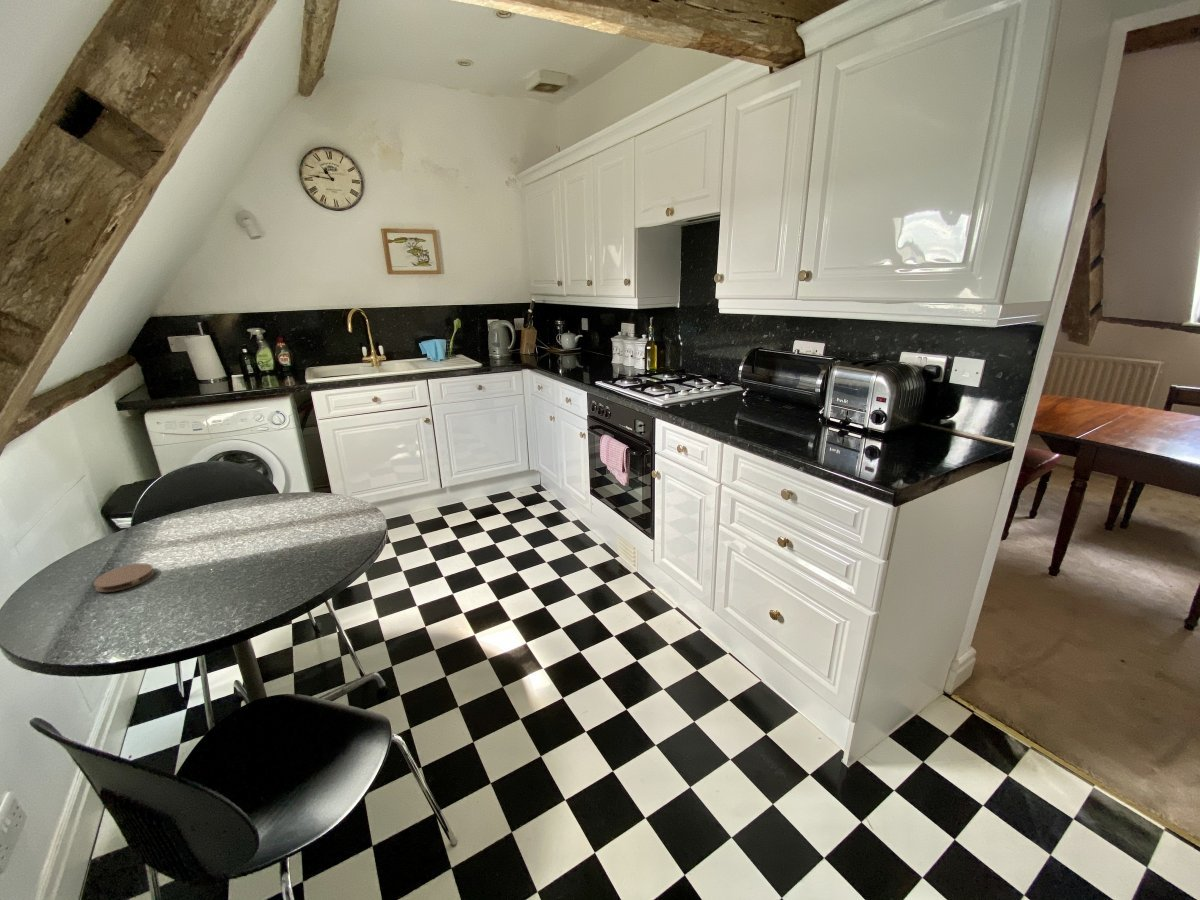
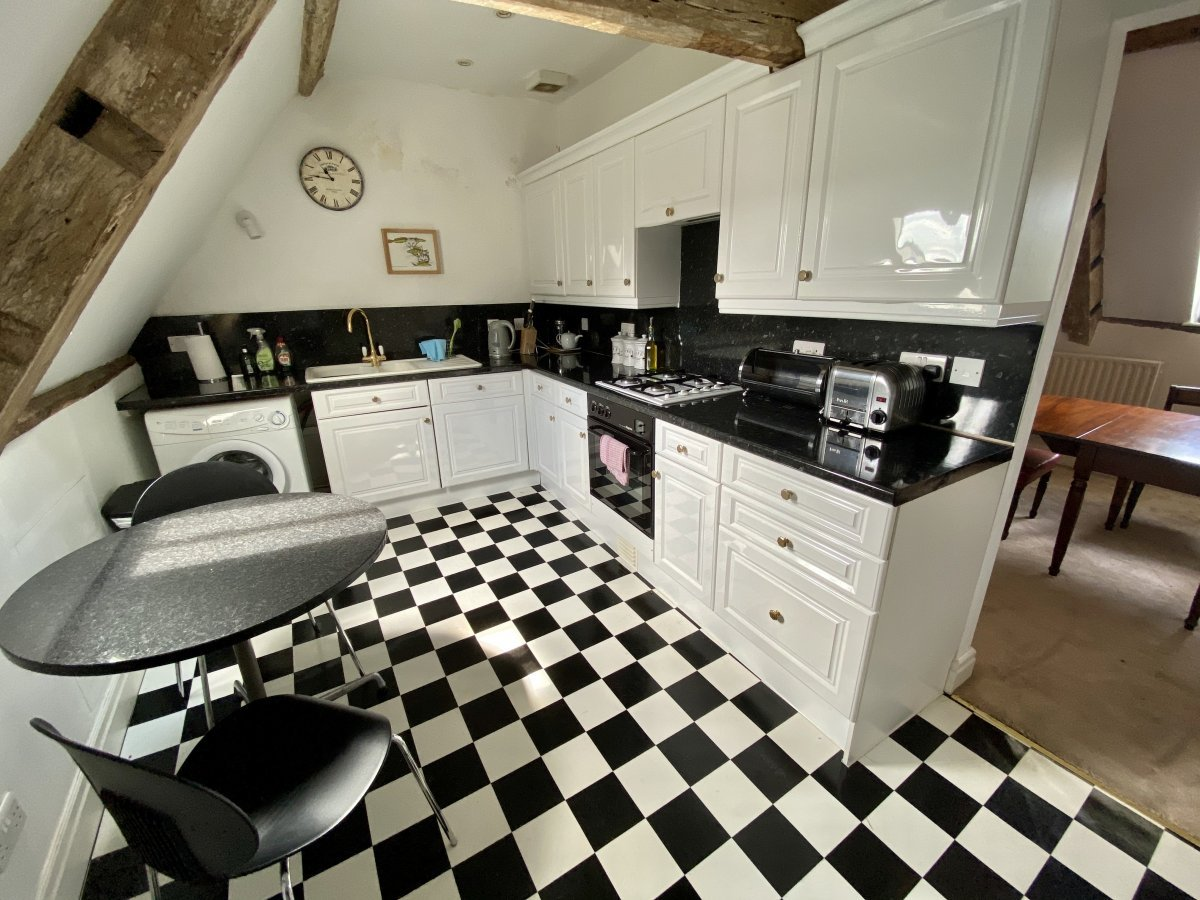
- coaster [92,562,155,593]
